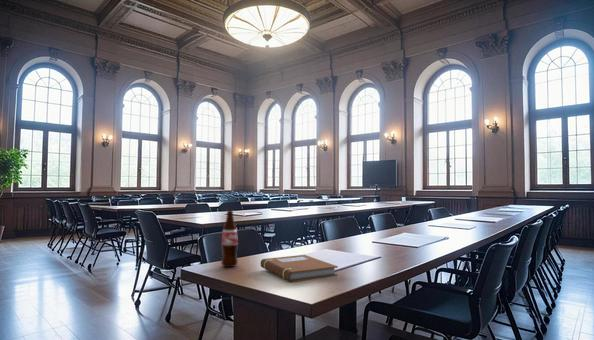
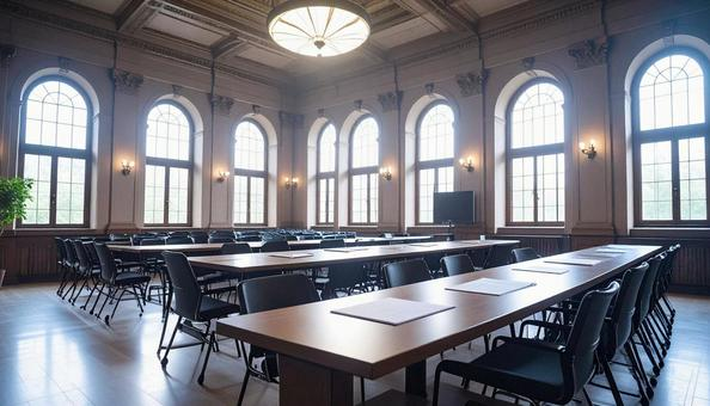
- bottle [220,209,239,268]
- notebook [260,254,339,283]
